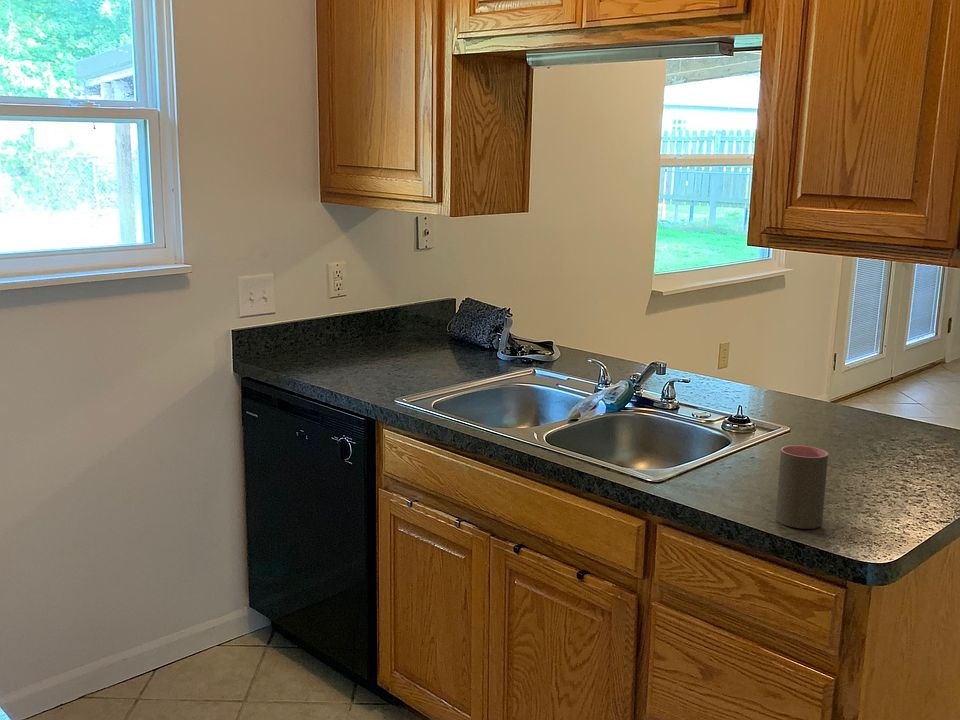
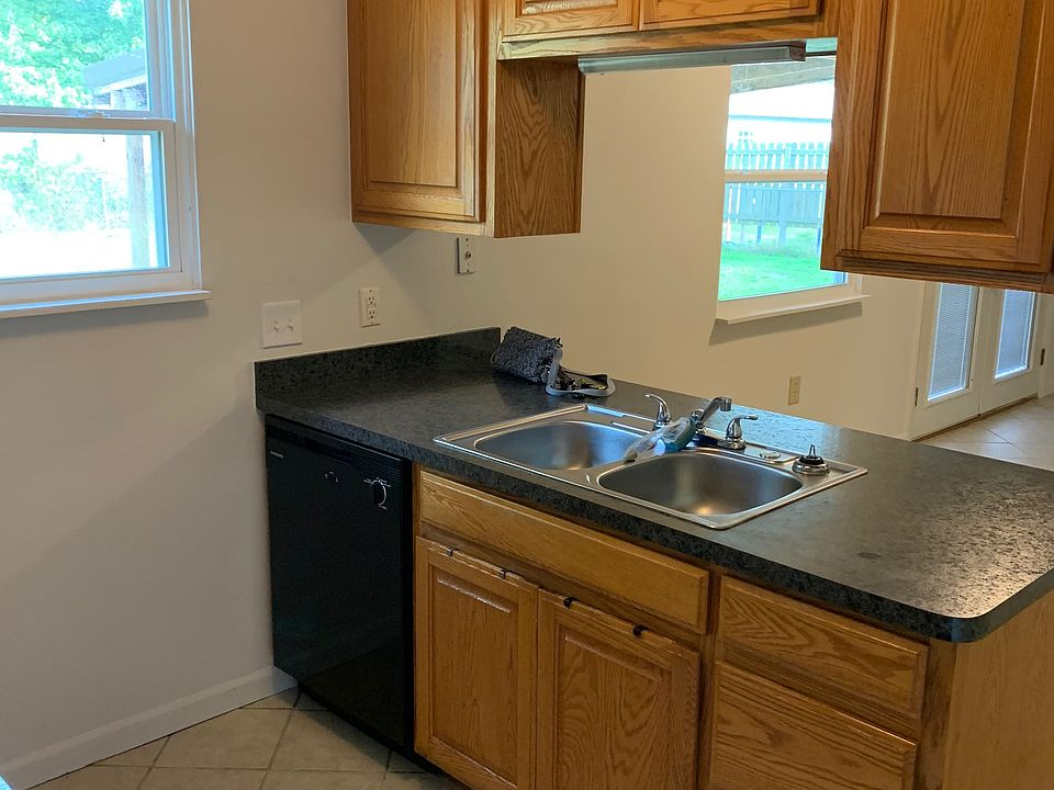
- cup [775,445,829,530]
